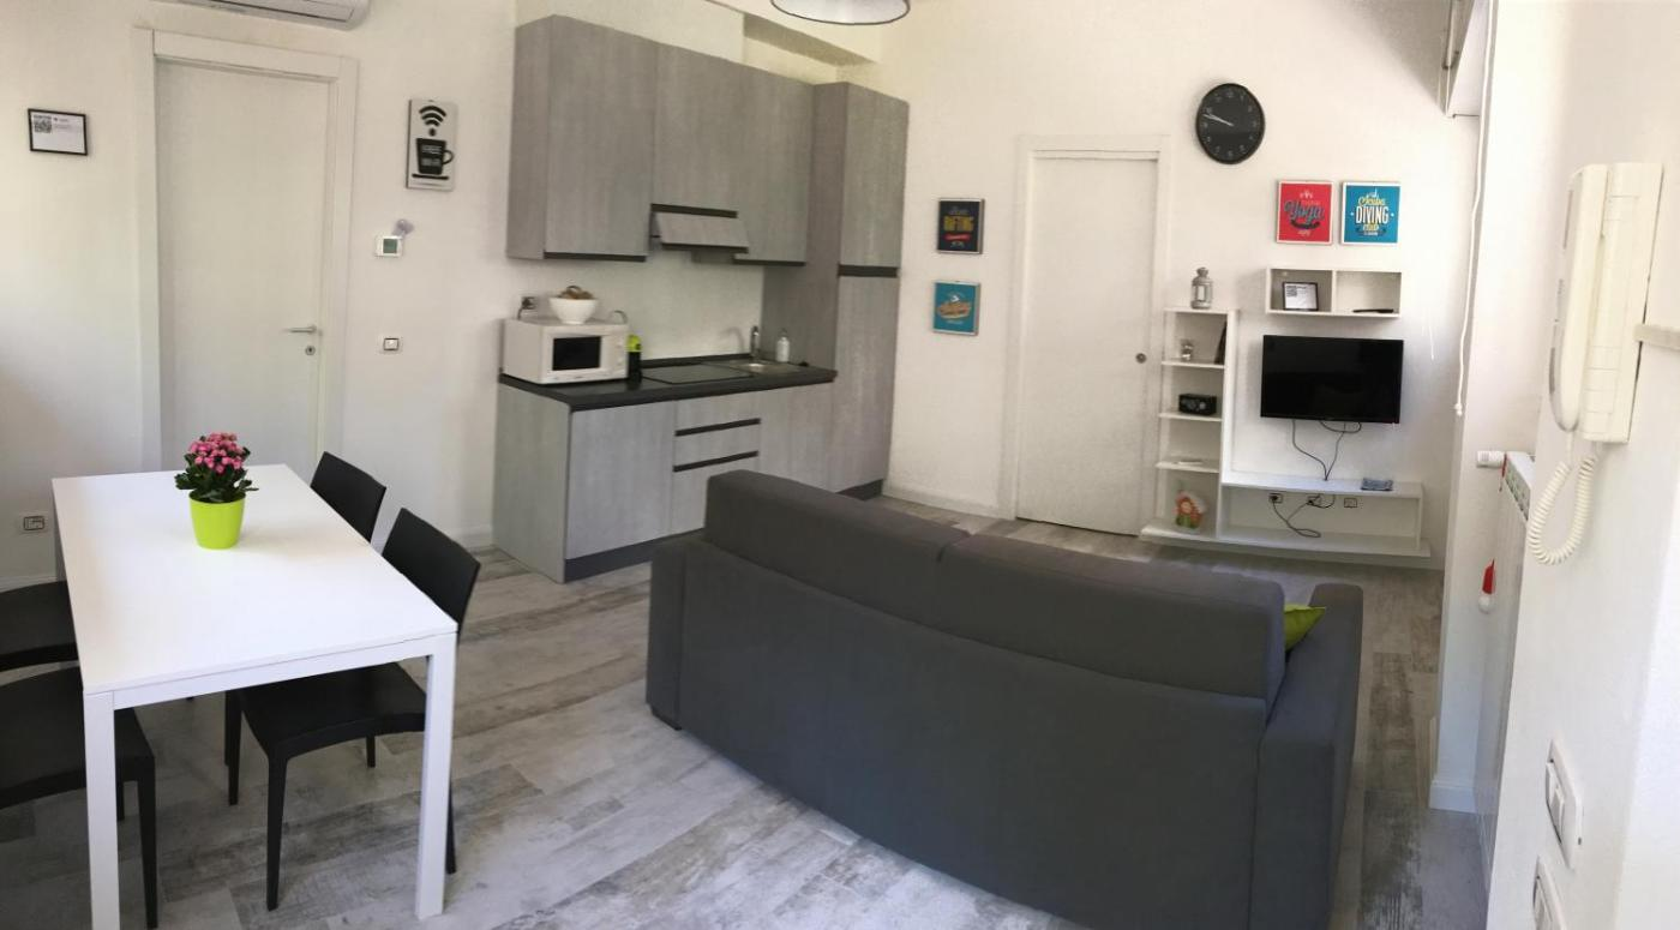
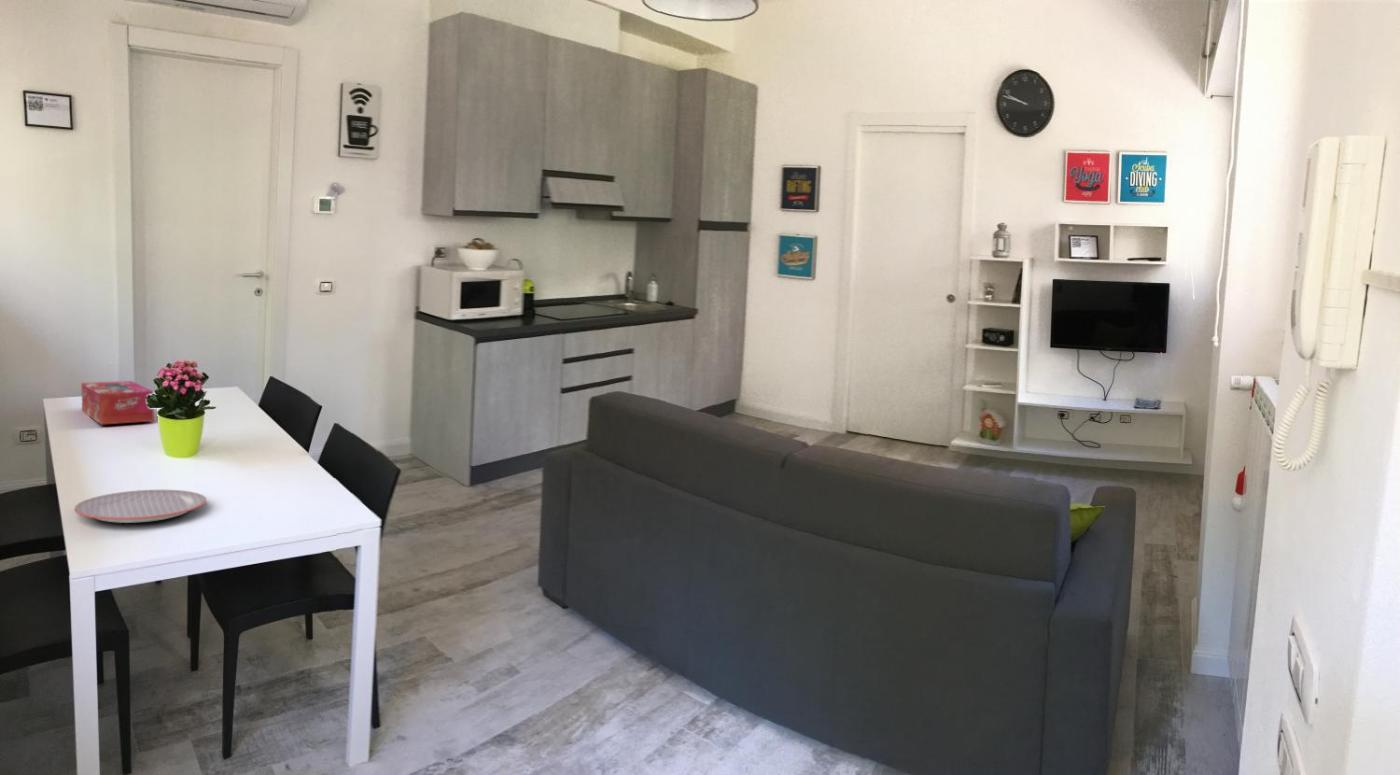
+ tissue box [80,380,155,426]
+ plate [73,489,207,524]
